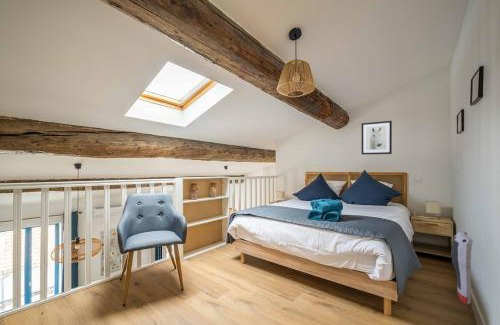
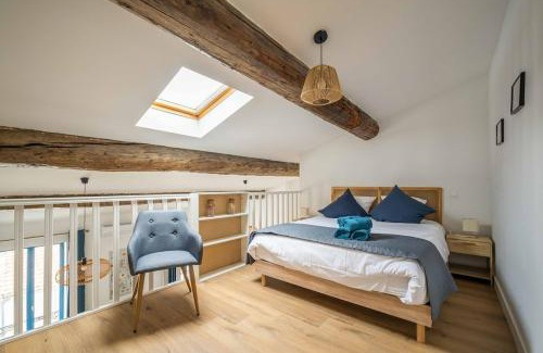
- air purifier [450,231,474,305]
- wall art [361,120,393,155]
